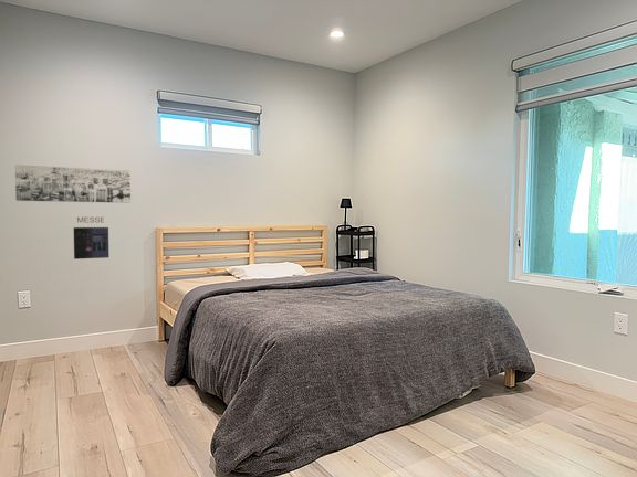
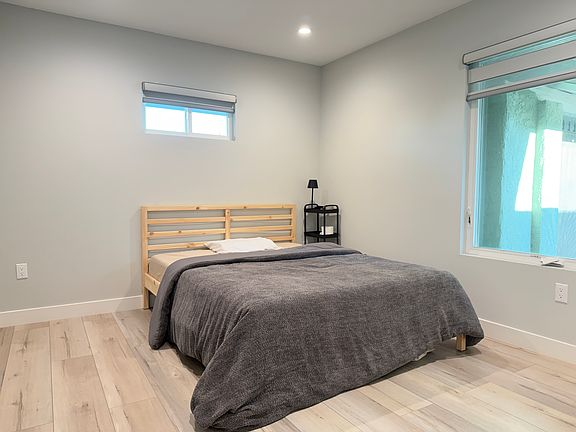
- wall art [14,163,132,204]
- album cover [73,216,109,261]
